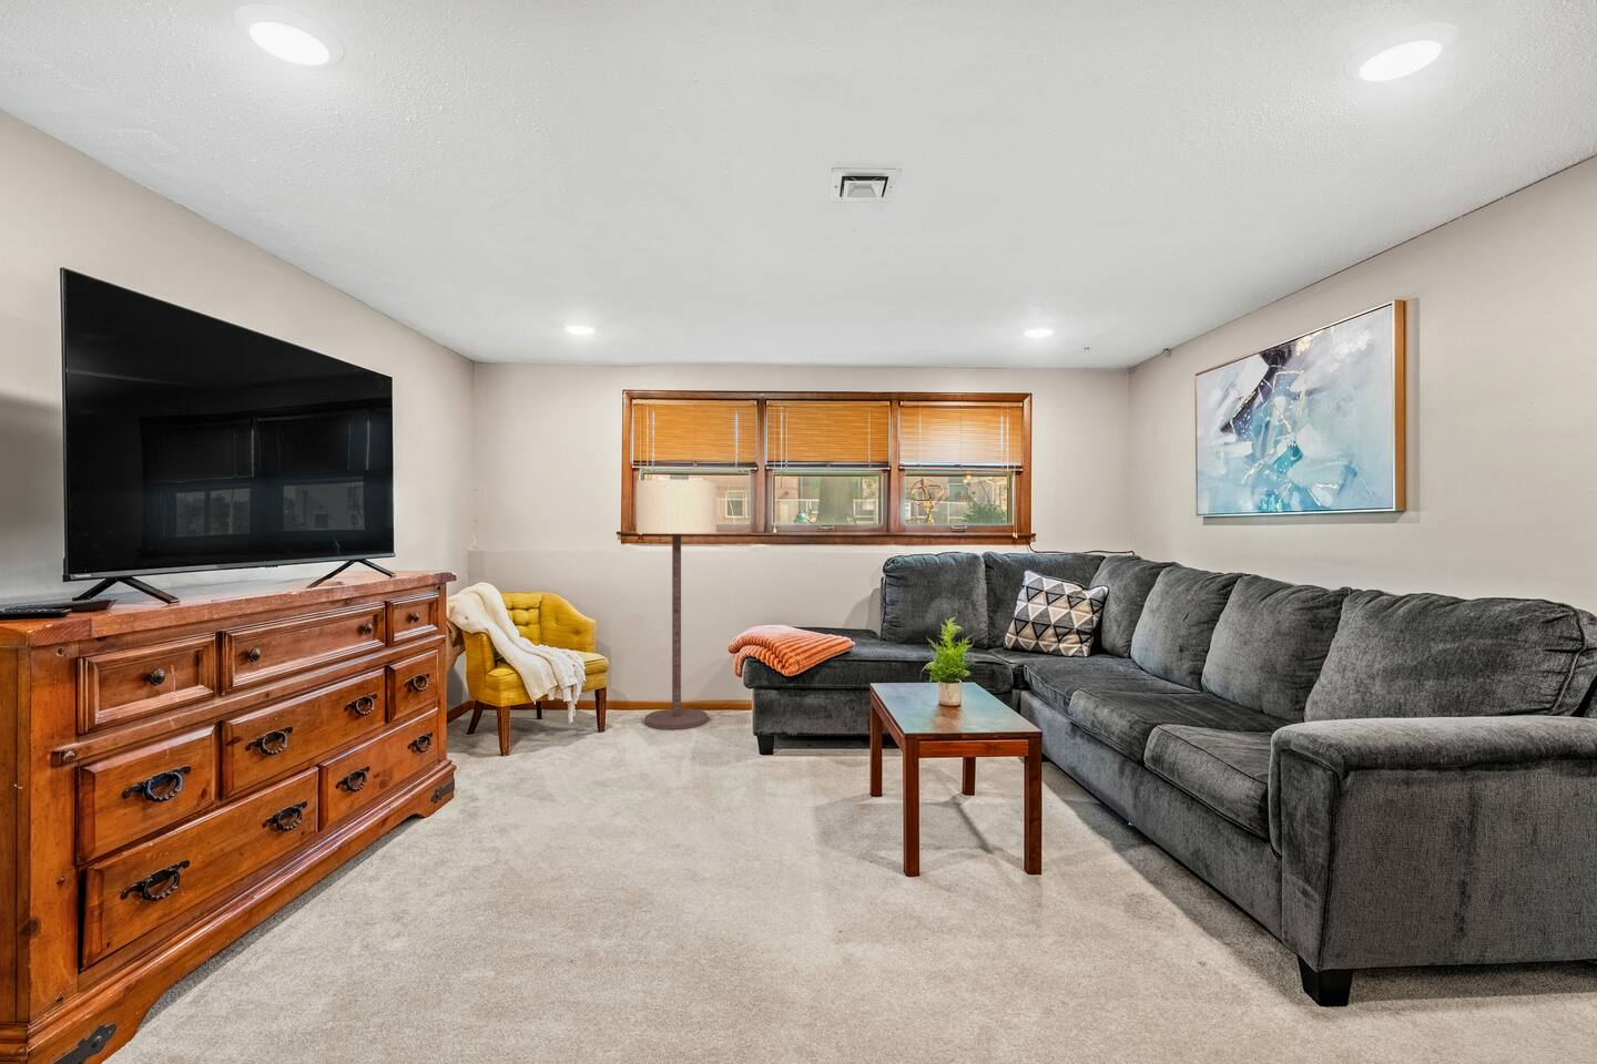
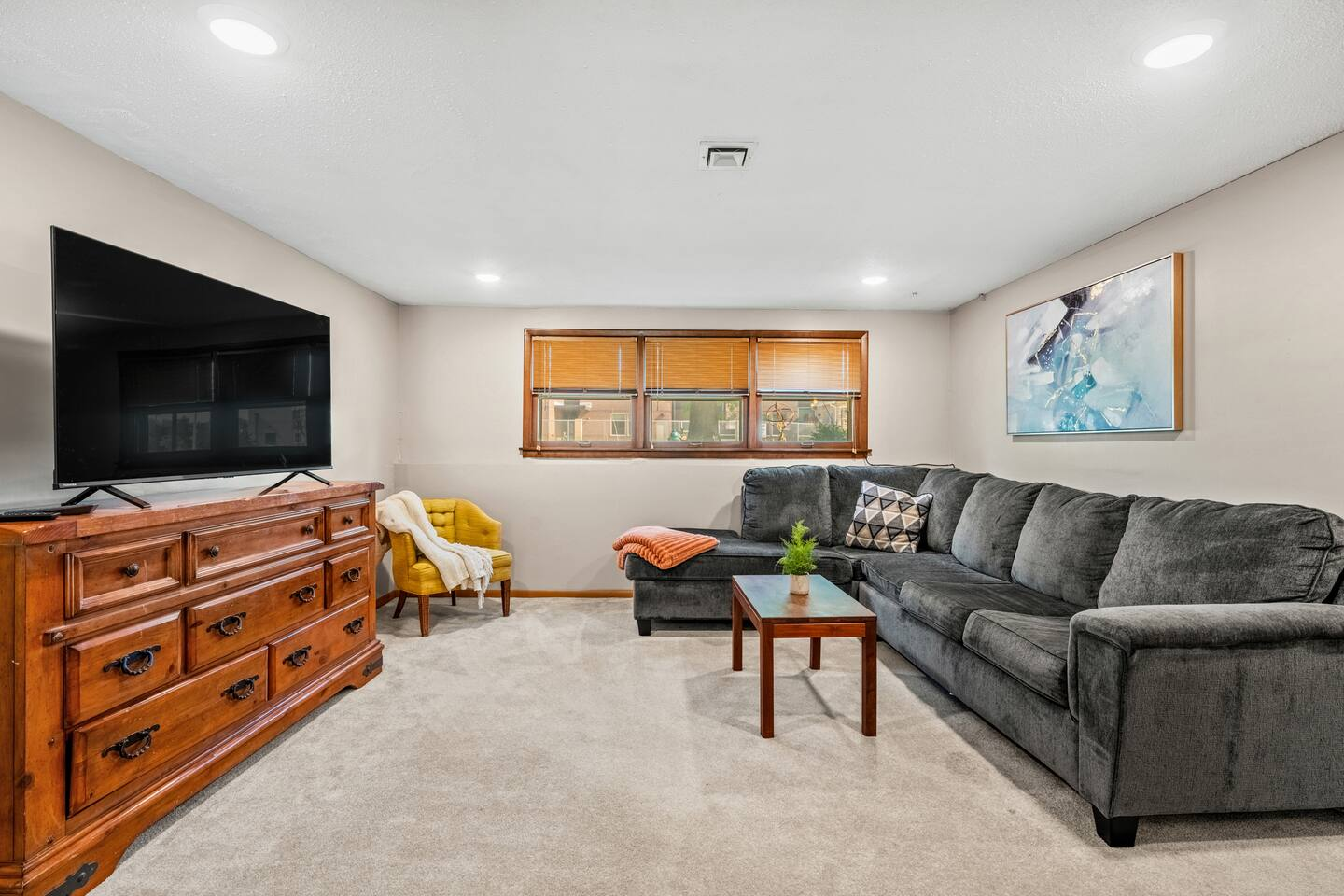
- floor lamp [636,479,718,730]
